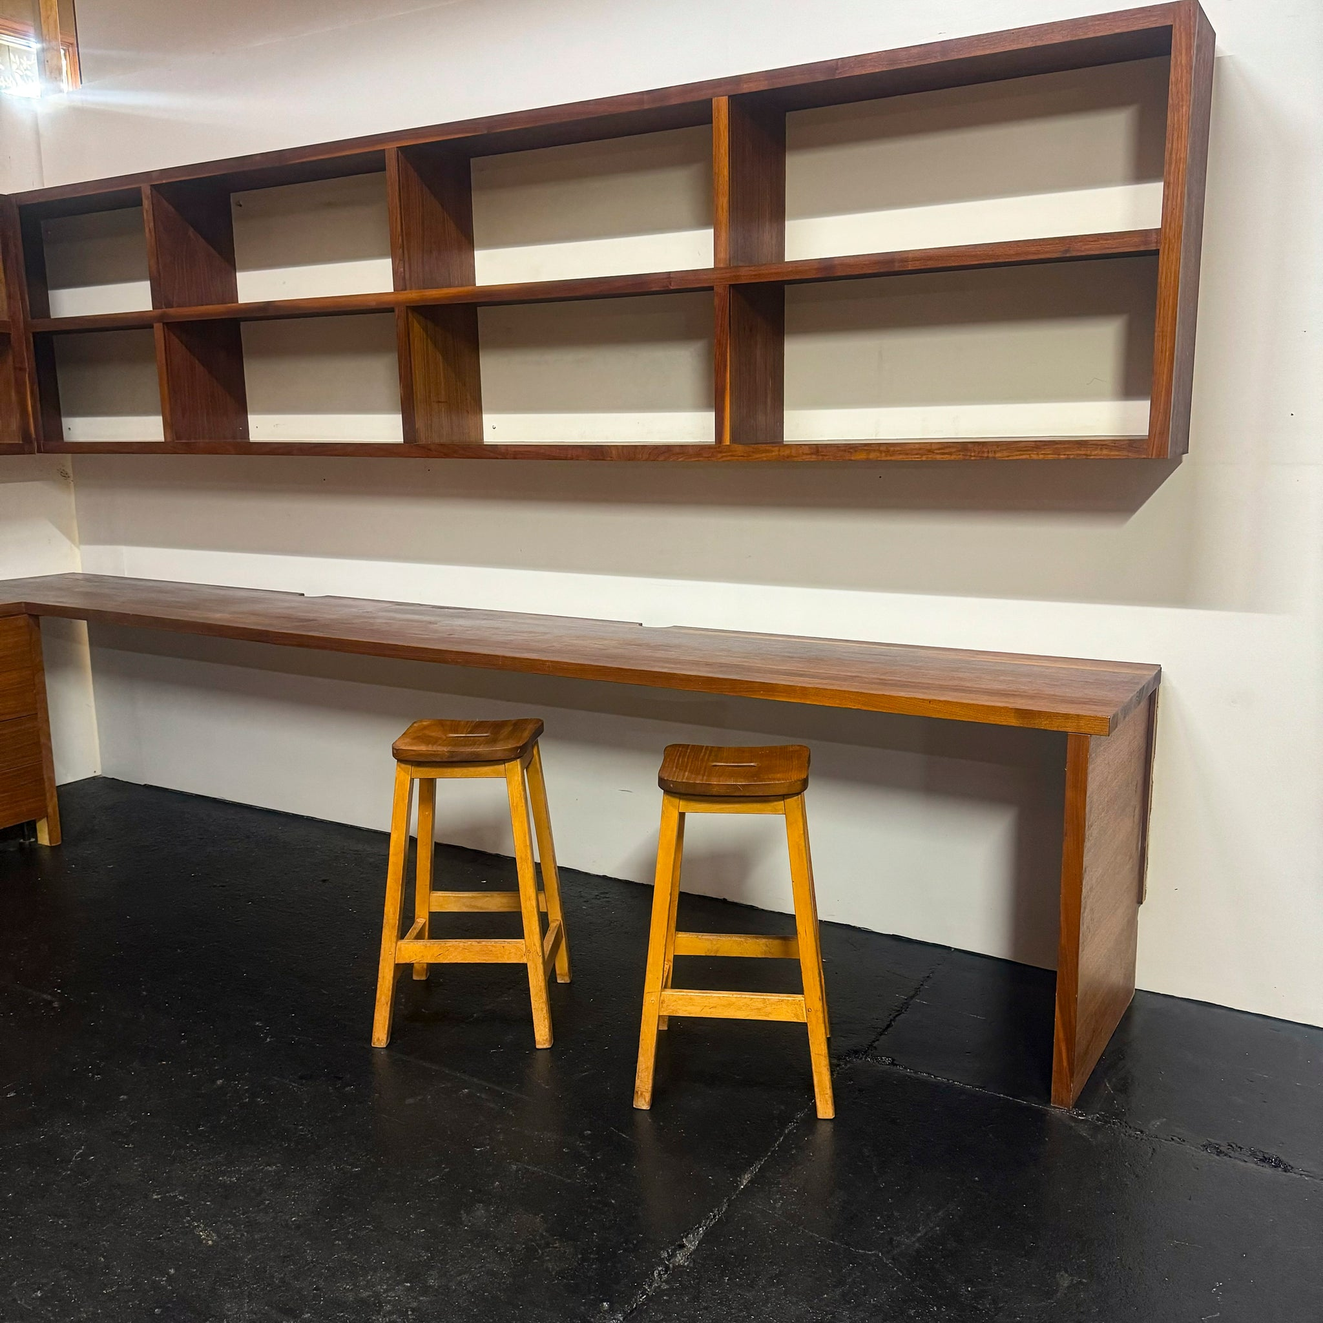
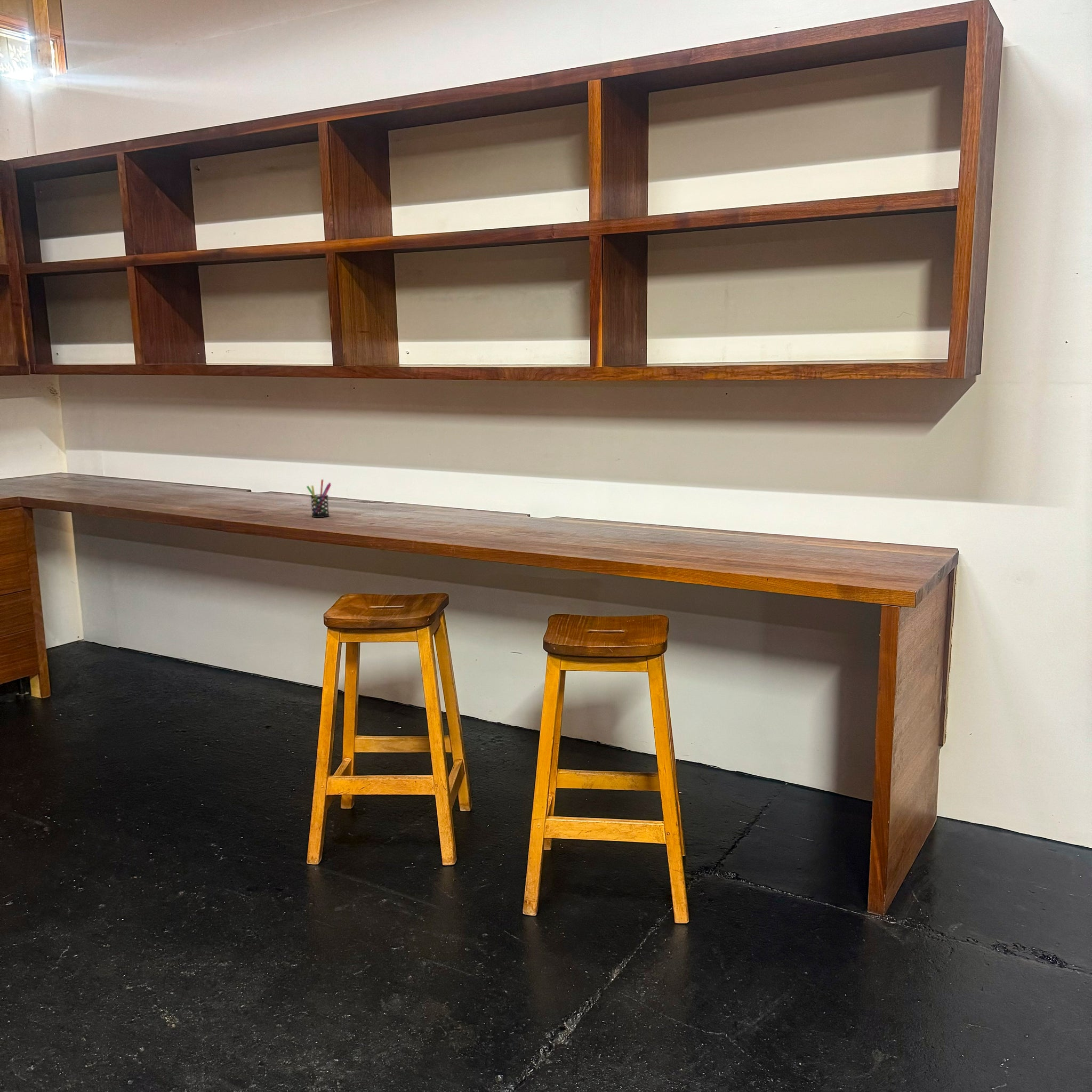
+ pen holder [306,479,332,518]
